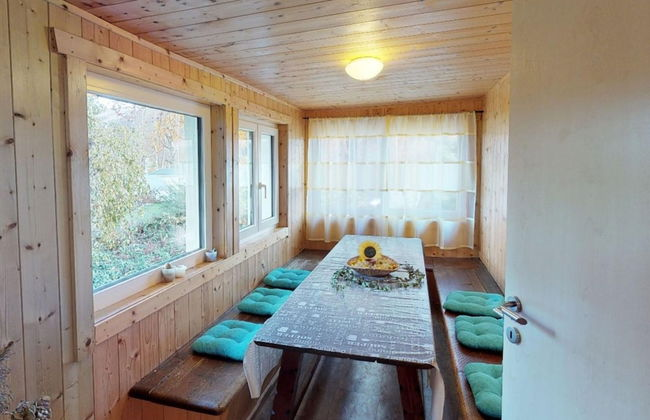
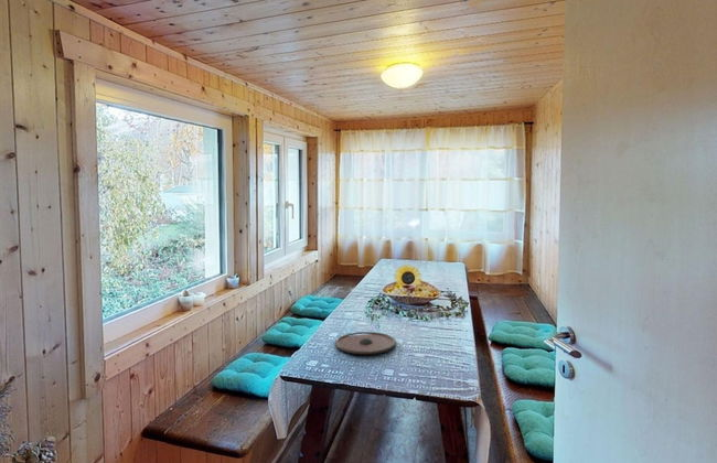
+ plate [334,331,397,355]
